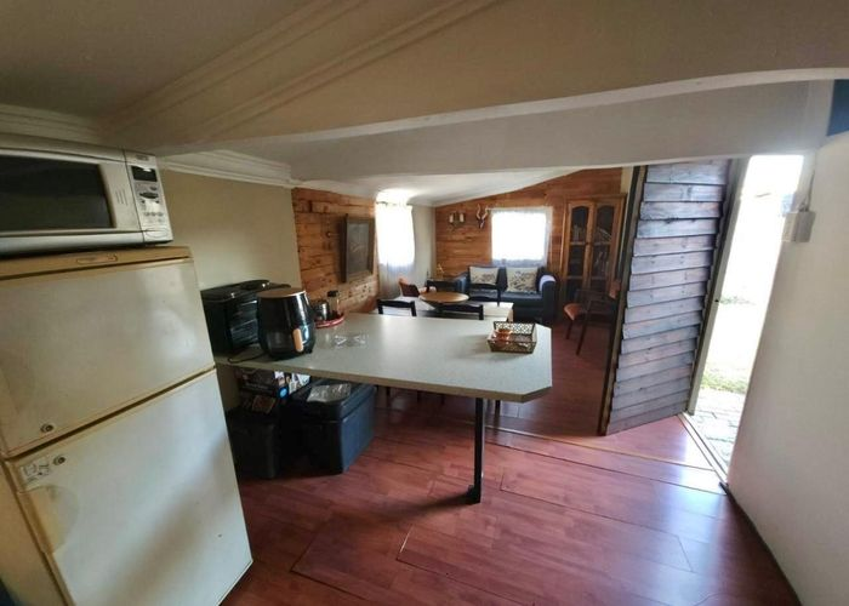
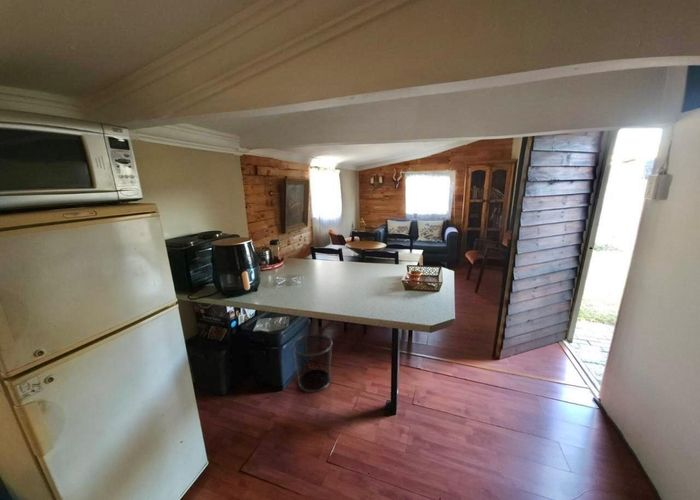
+ waste bin [291,333,334,393]
